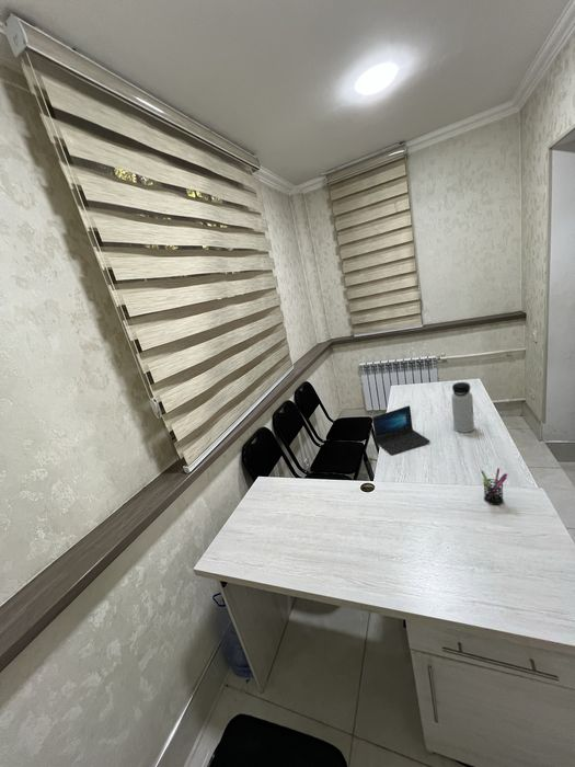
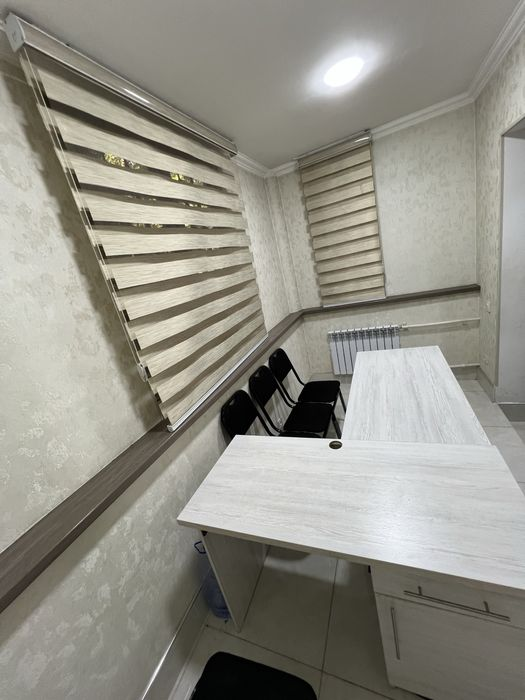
- laptop [371,404,432,456]
- water bottle [450,381,475,434]
- pen holder [480,467,509,506]
